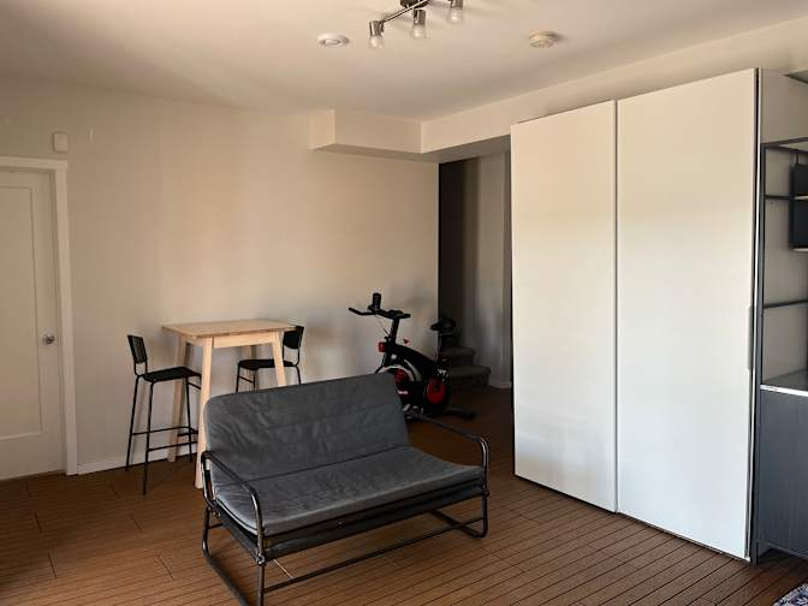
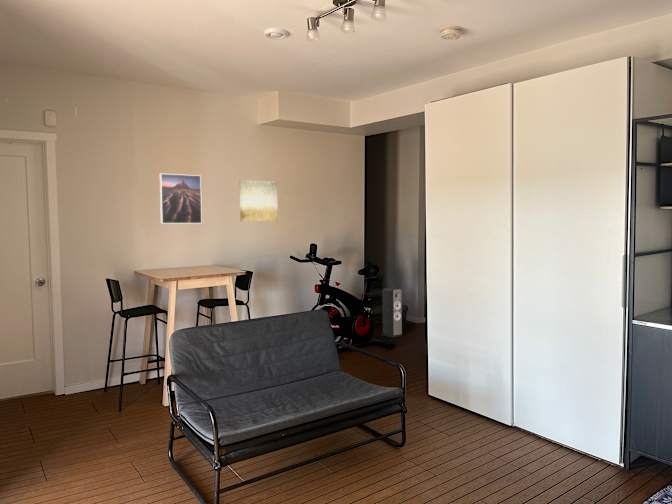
+ speaker [381,287,404,339]
+ wall art [239,179,279,222]
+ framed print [159,173,203,225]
